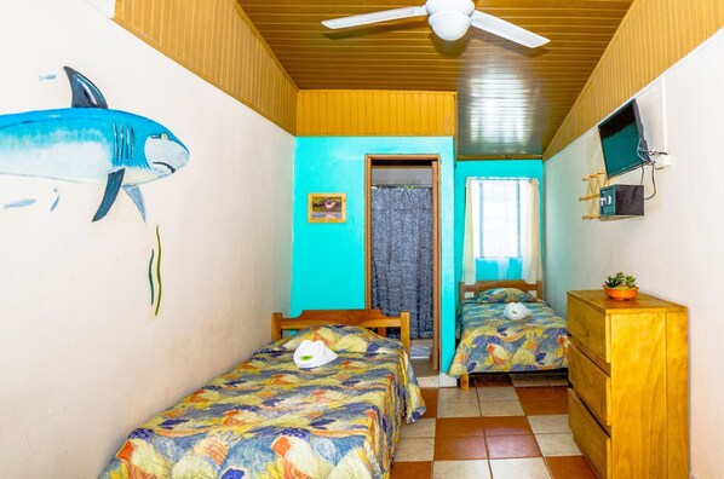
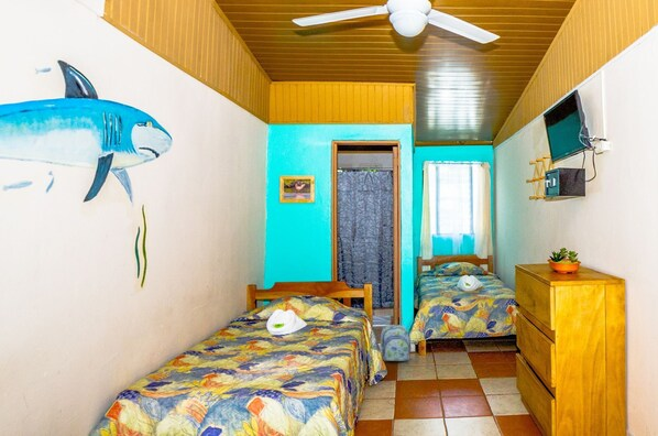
+ backpack [380,324,413,362]
